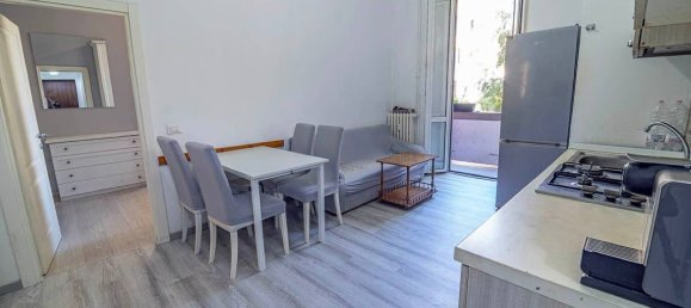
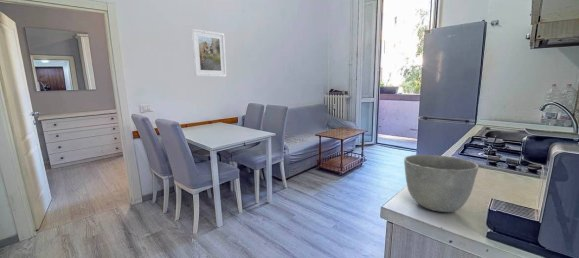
+ bowl [403,154,479,213]
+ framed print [190,28,228,78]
